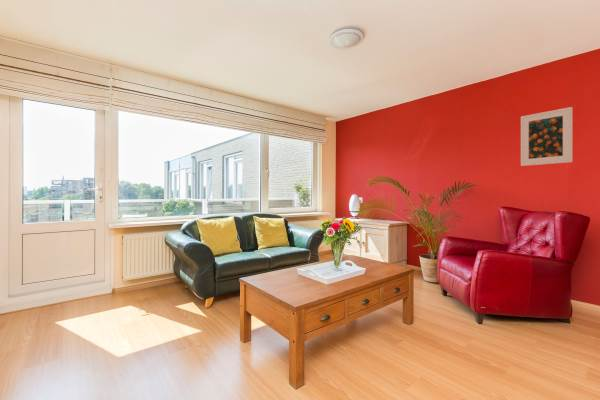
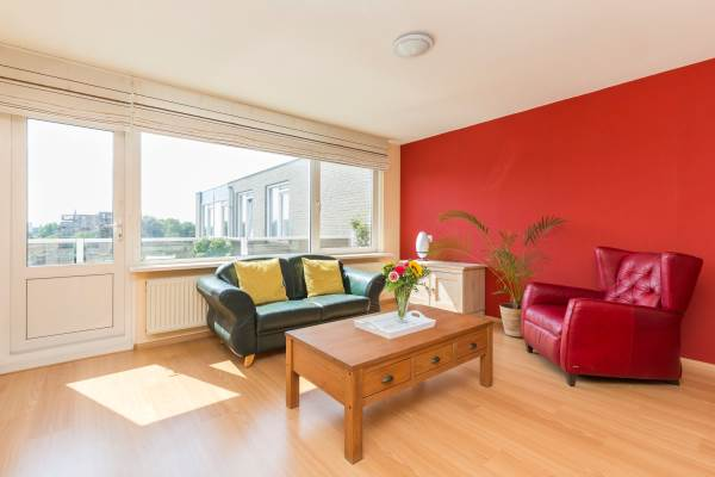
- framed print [520,106,573,167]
